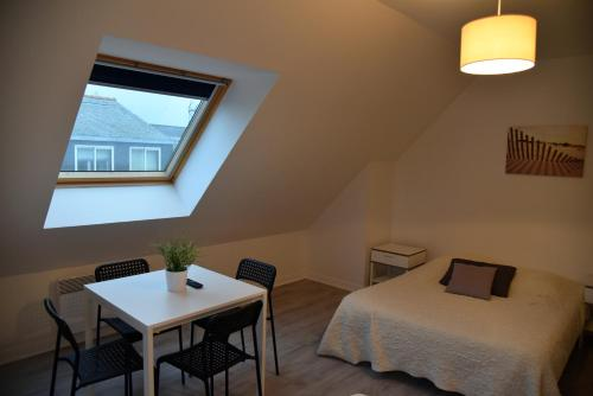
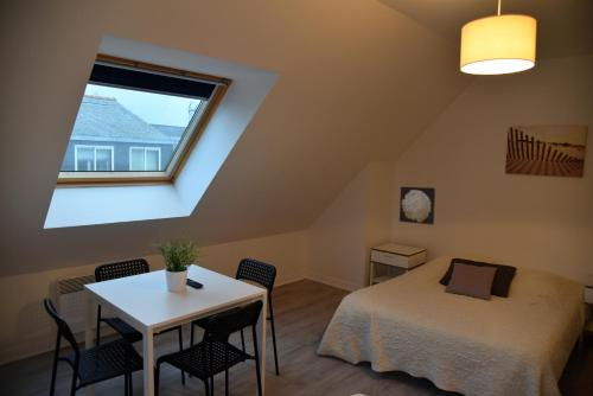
+ wall art [398,186,436,225]
